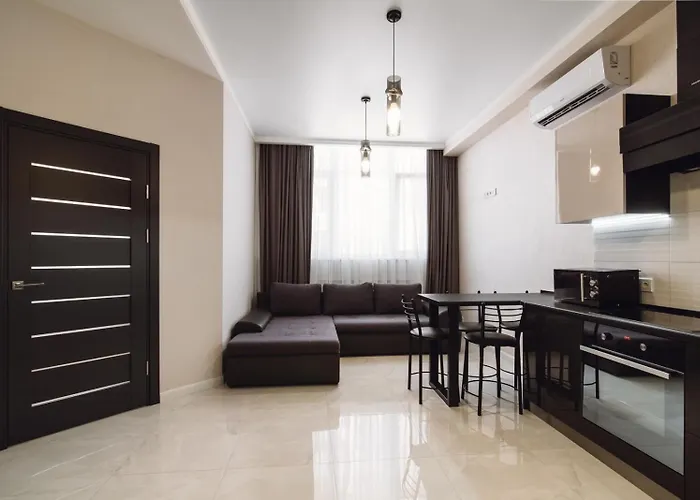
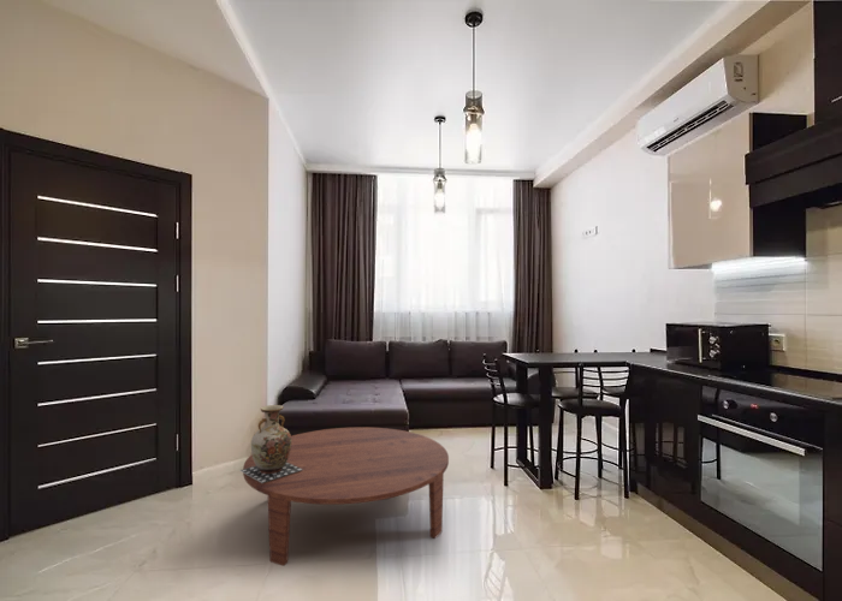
+ vase [238,404,303,483]
+ coffee table [242,427,450,567]
